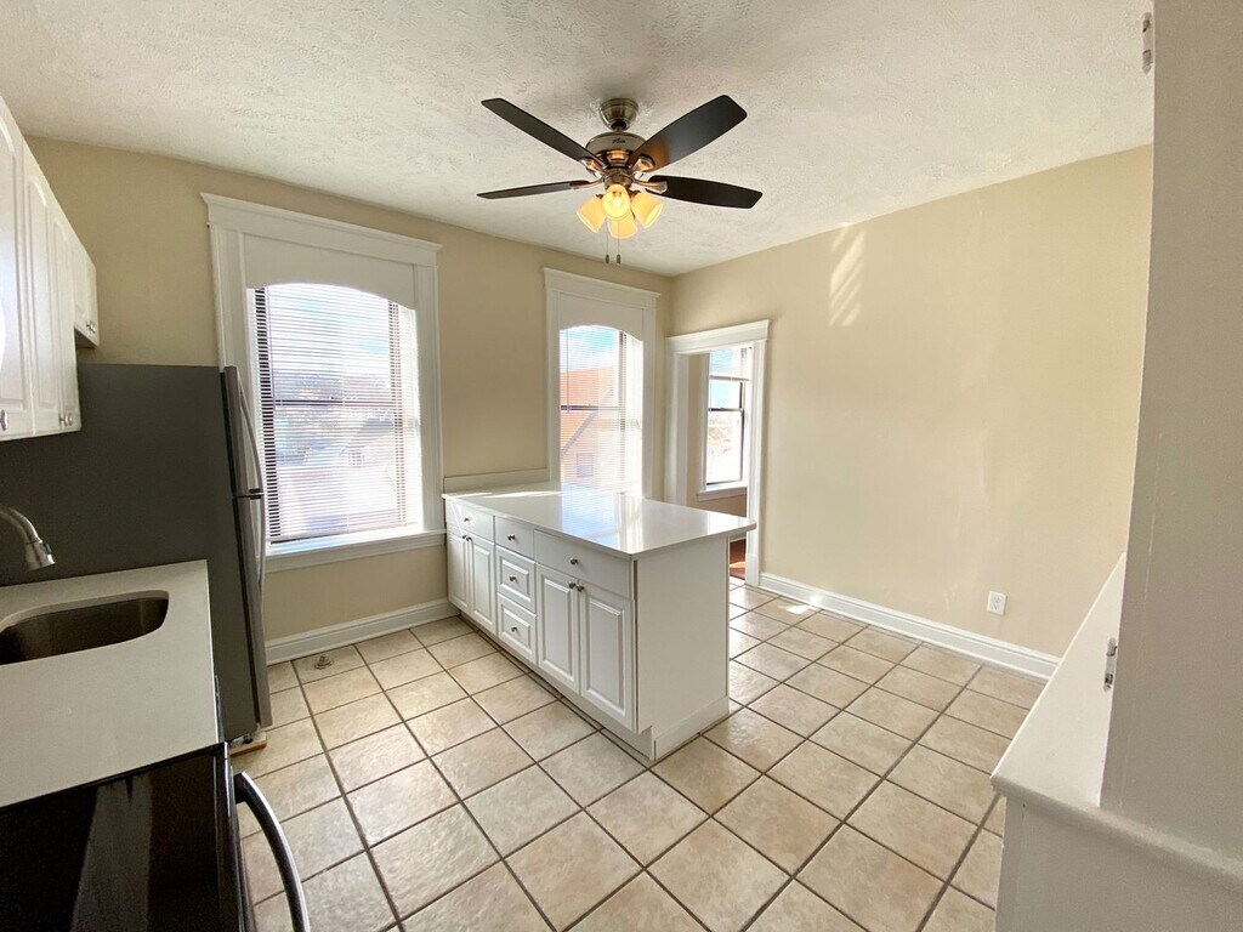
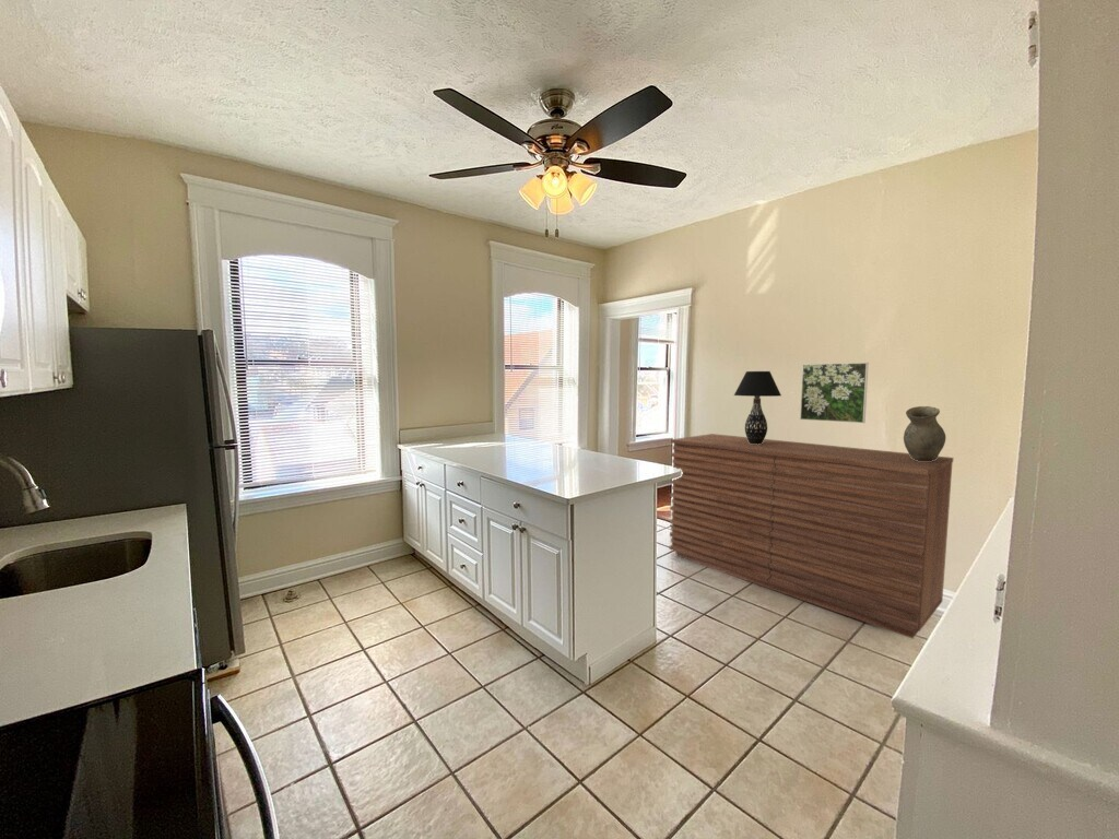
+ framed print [799,362,870,424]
+ vase [903,405,947,461]
+ table lamp [733,370,782,445]
+ sideboard [669,433,954,639]
